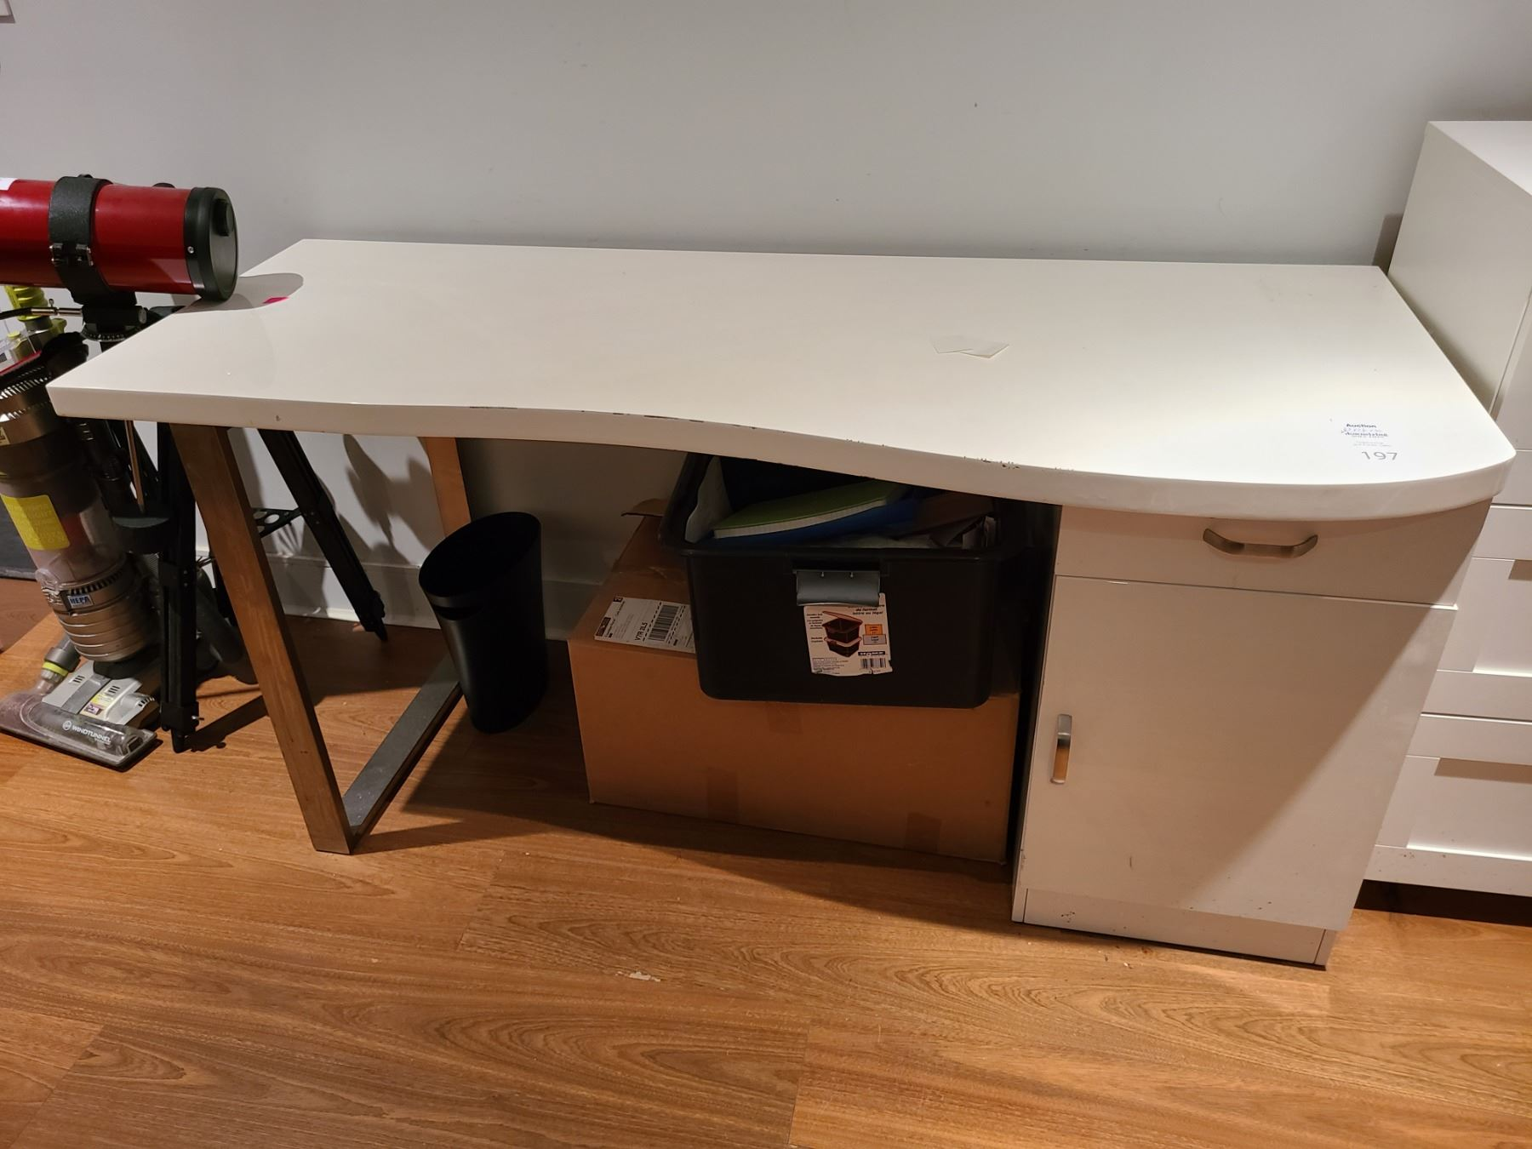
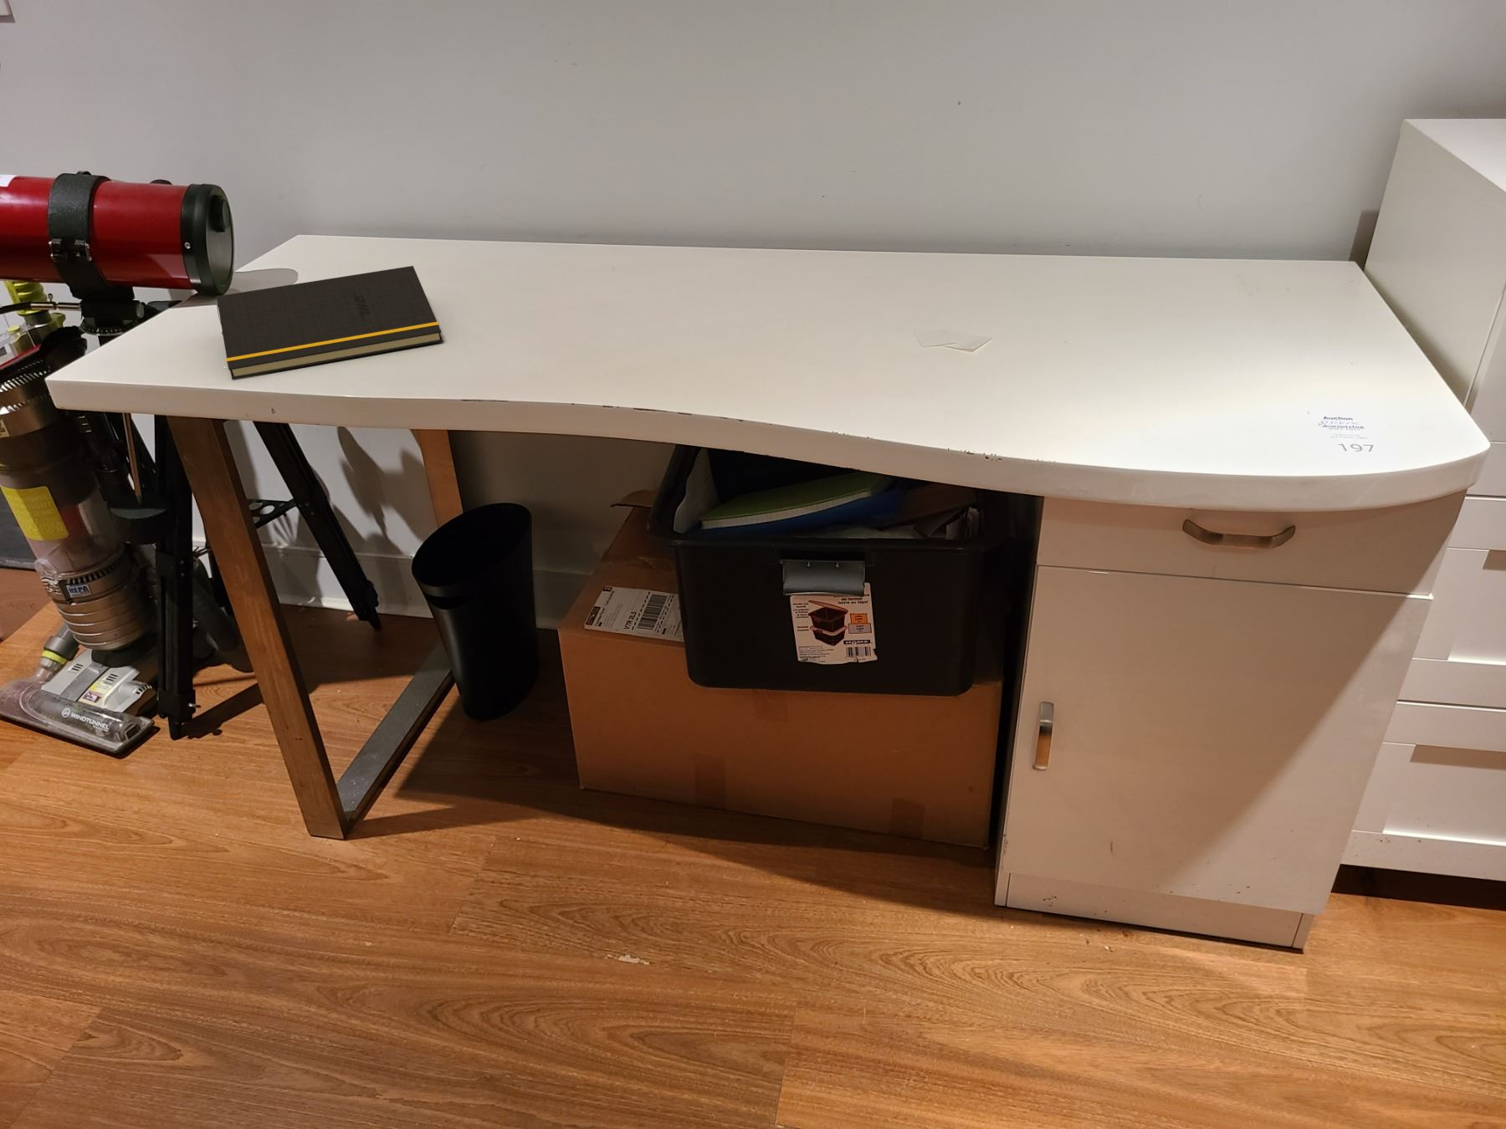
+ notepad [216,266,443,379]
